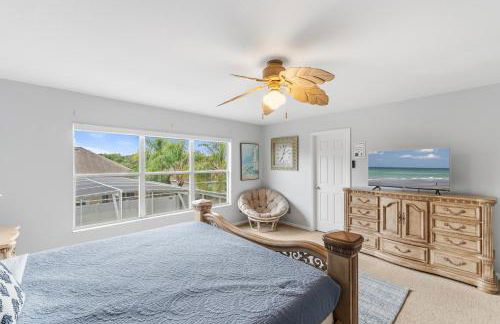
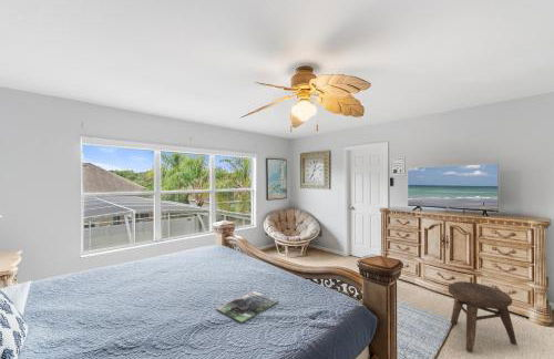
+ stool [448,280,517,353]
+ magazine [216,290,280,324]
